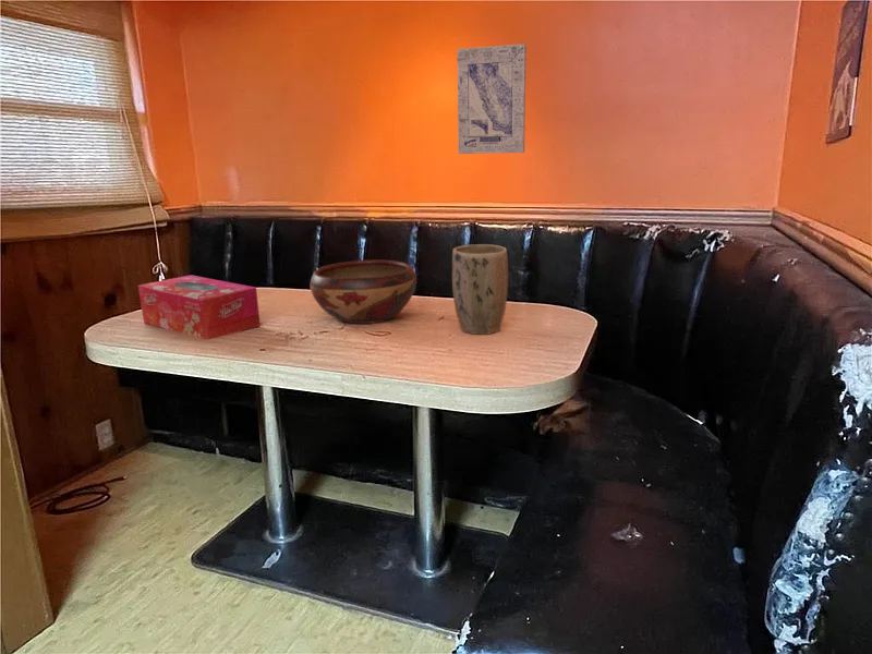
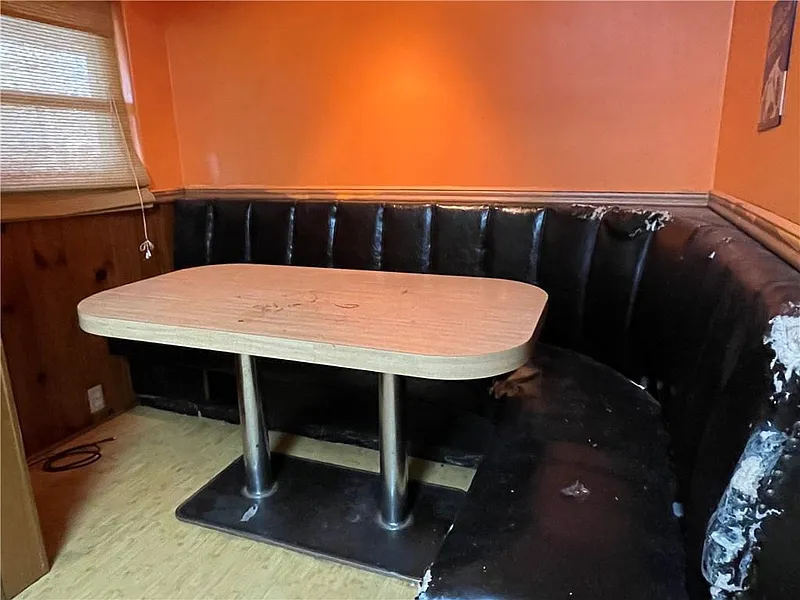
- tissue box [137,274,262,340]
- plant pot [451,243,509,336]
- decorative bowl [308,258,417,325]
- wall art [457,43,528,155]
